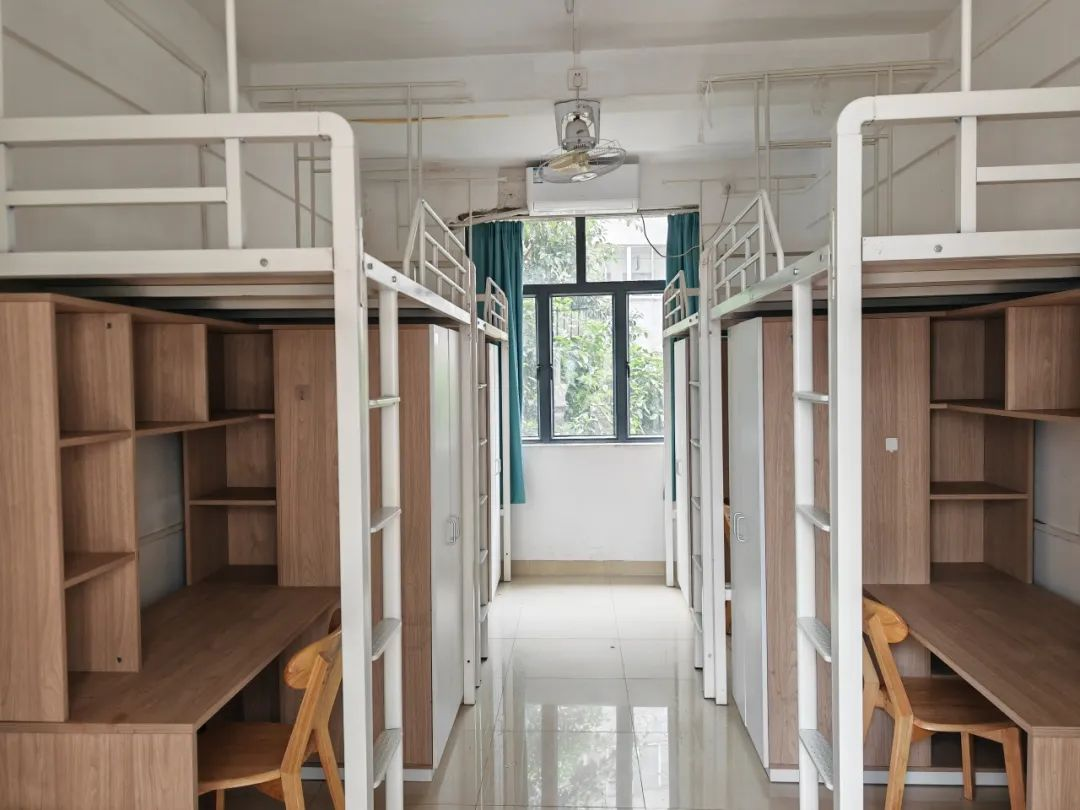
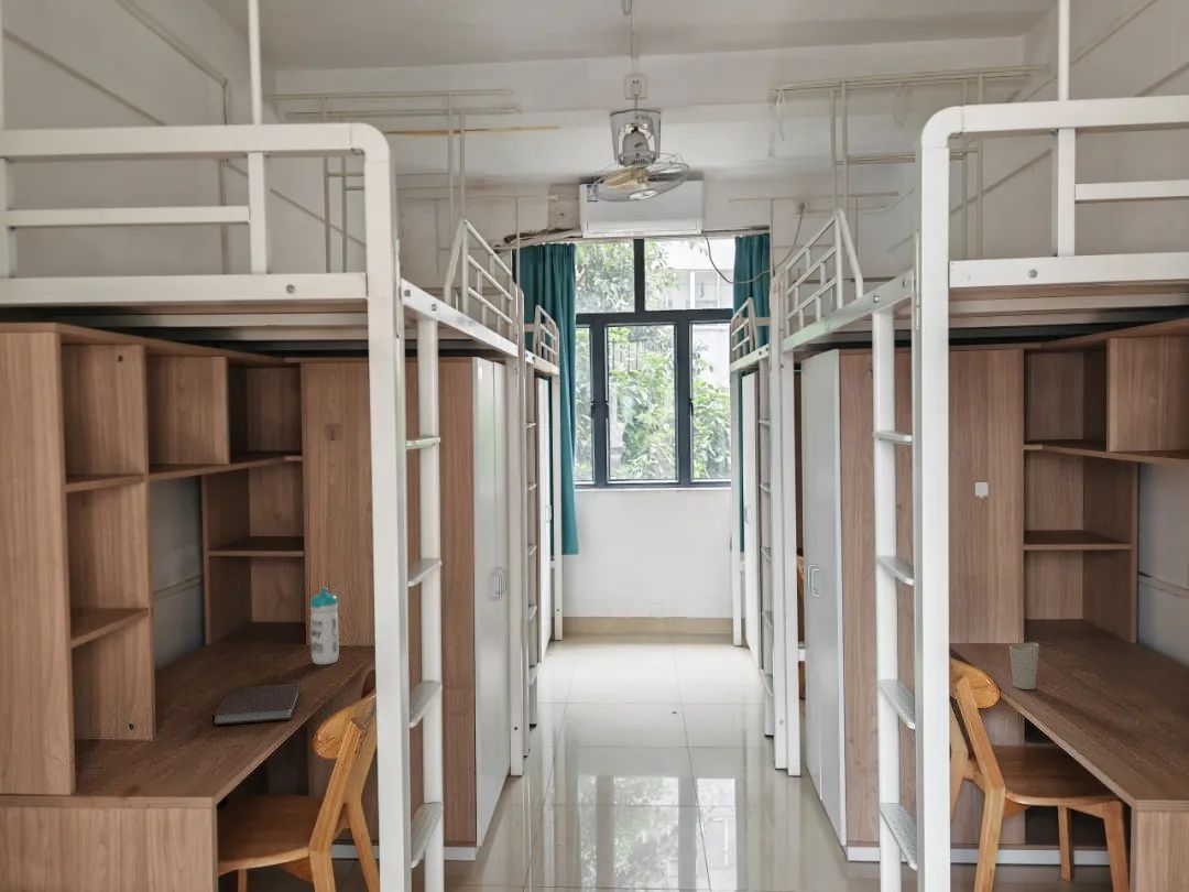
+ notebook [211,683,303,727]
+ cup [1008,642,1040,690]
+ water bottle [309,587,340,665]
